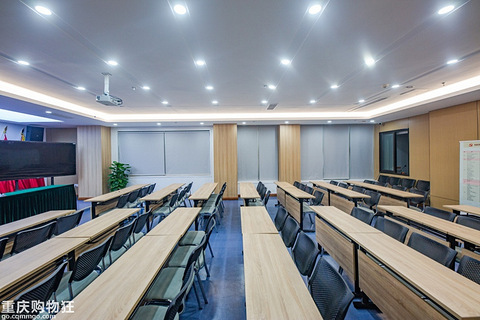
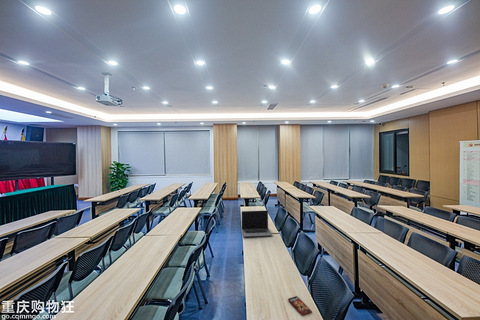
+ laptop computer [241,210,273,238]
+ smartphone [287,295,313,317]
